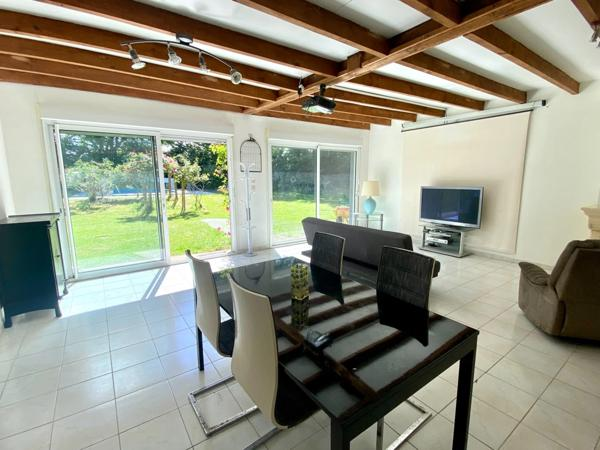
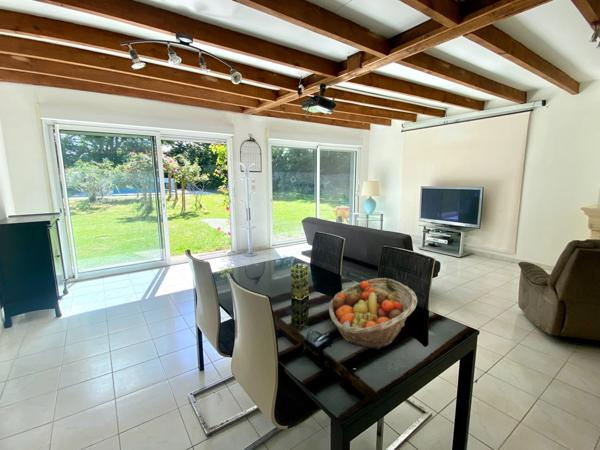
+ fruit basket [328,277,418,350]
